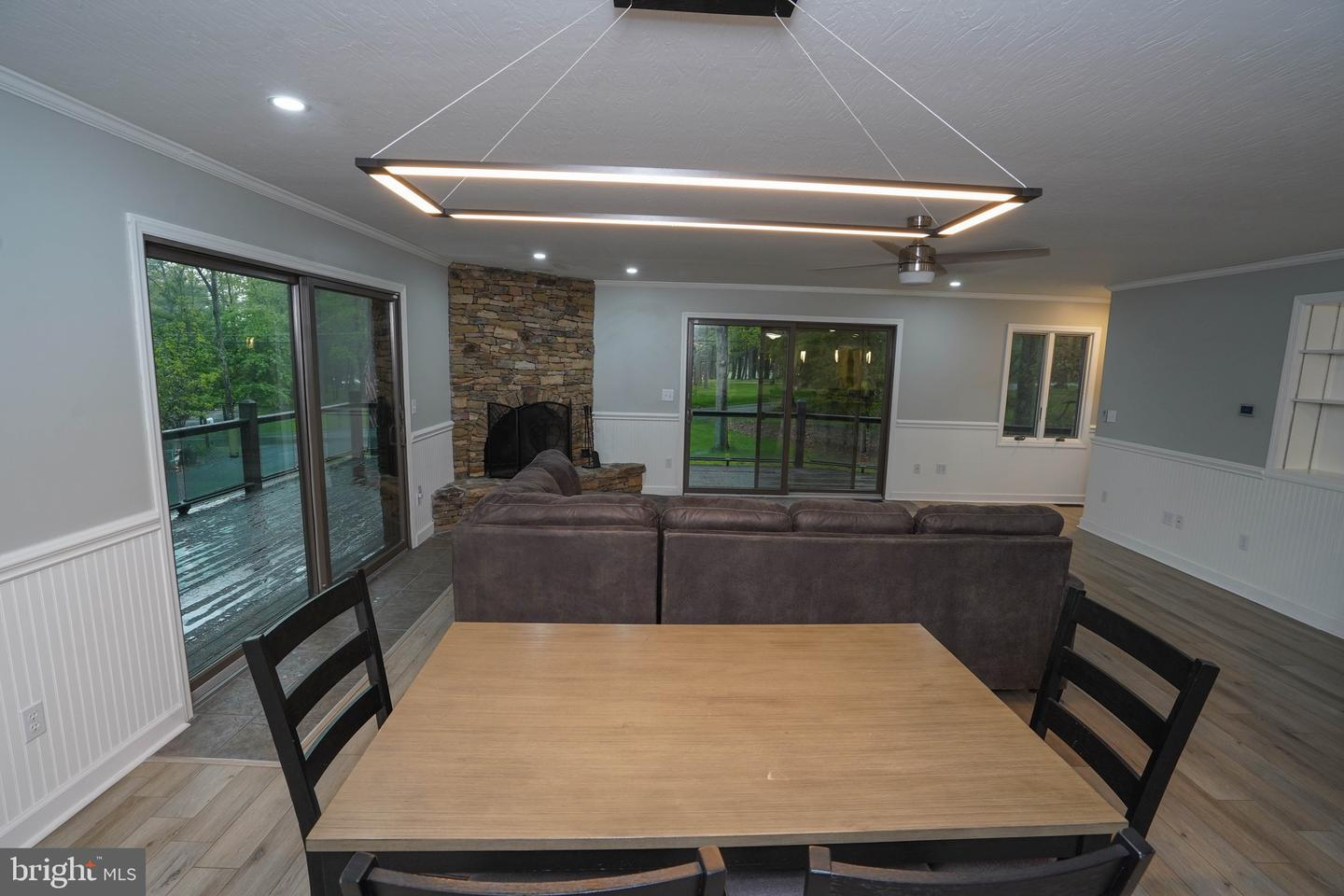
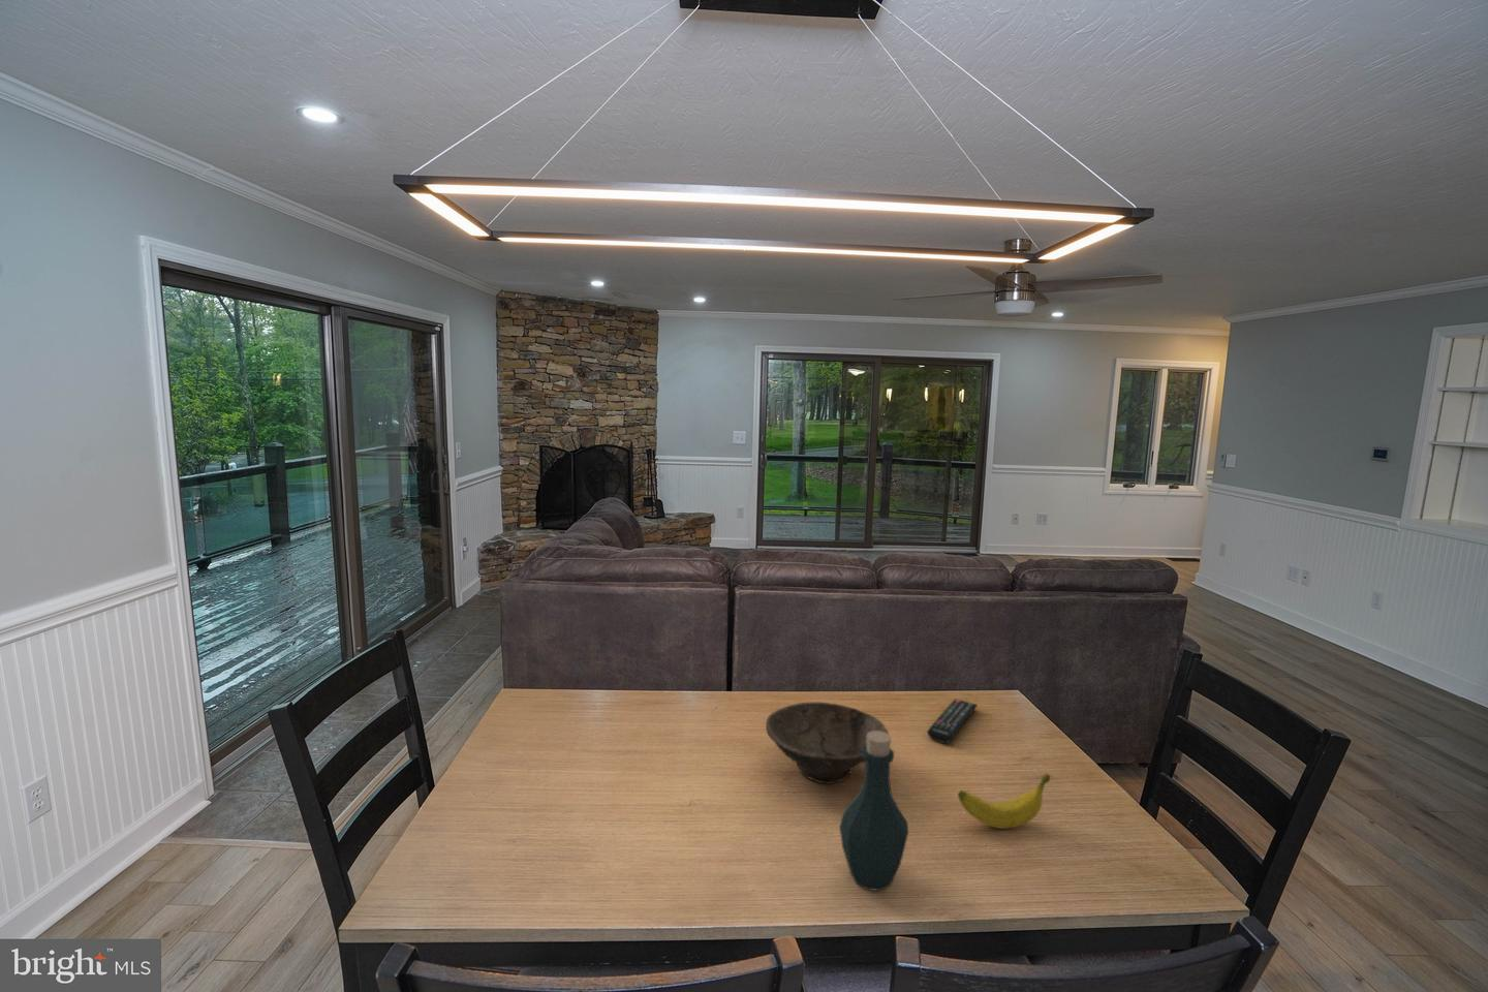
+ remote control [927,698,979,744]
+ bottle [839,731,909,891]
+ bowl [765,702,890,785]
+ banana [957,773,1052,829]
